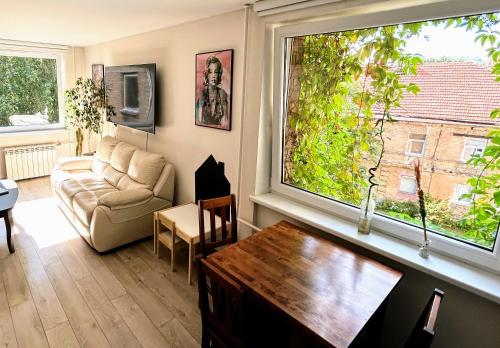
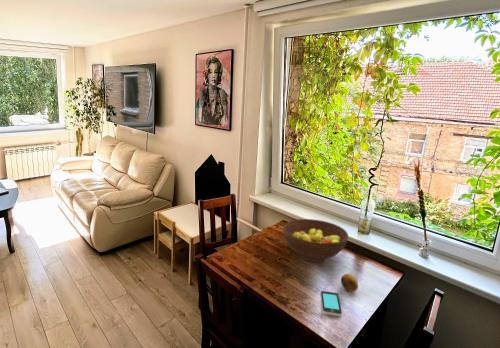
+ fruit [340,273,359,293]
+ smartphone [320,290,343,317]
+ fruit bowl [282,218,349,263]
